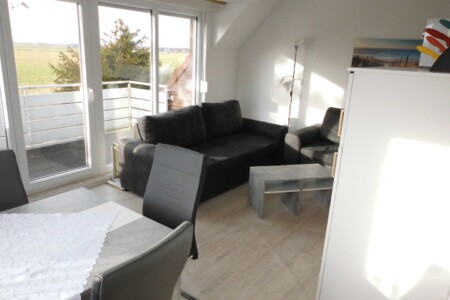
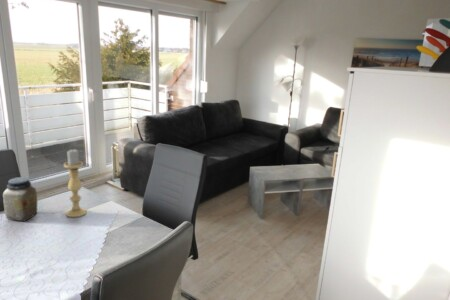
+ jar [2,176,38,222]
+ candle holder [63,148,87,218]
